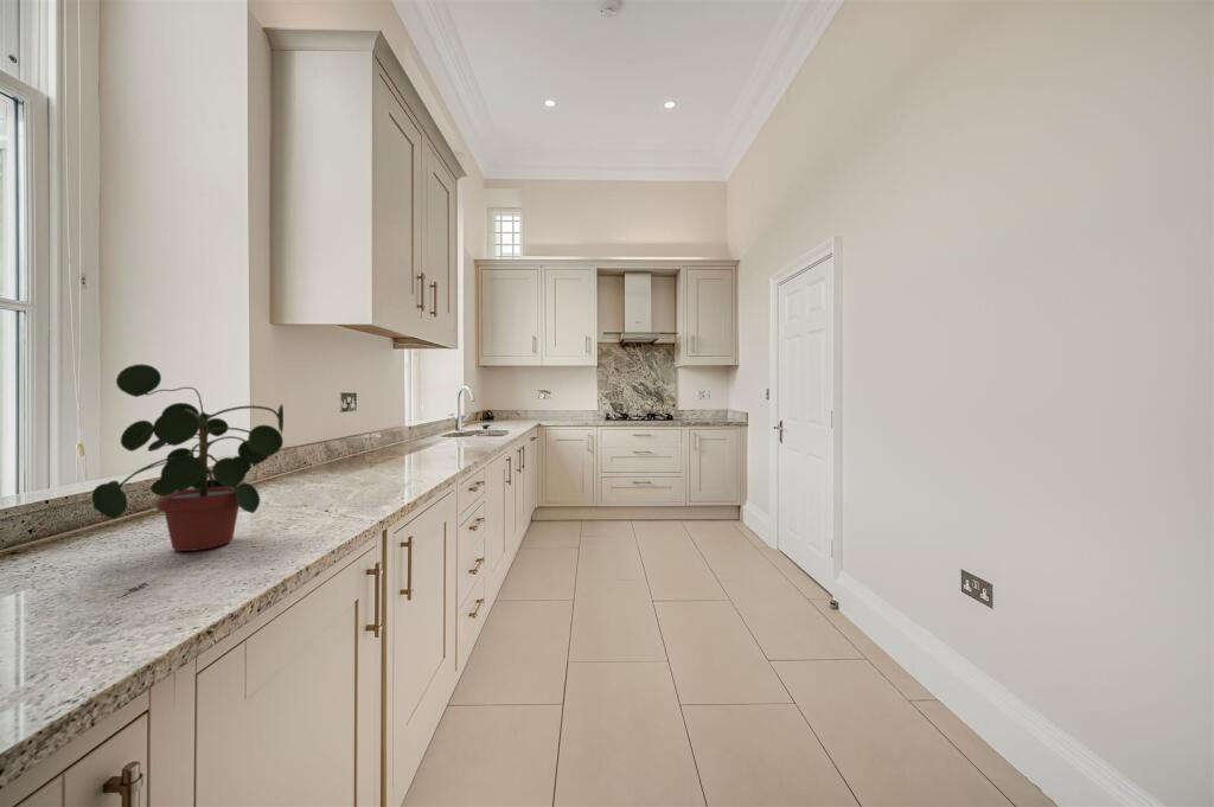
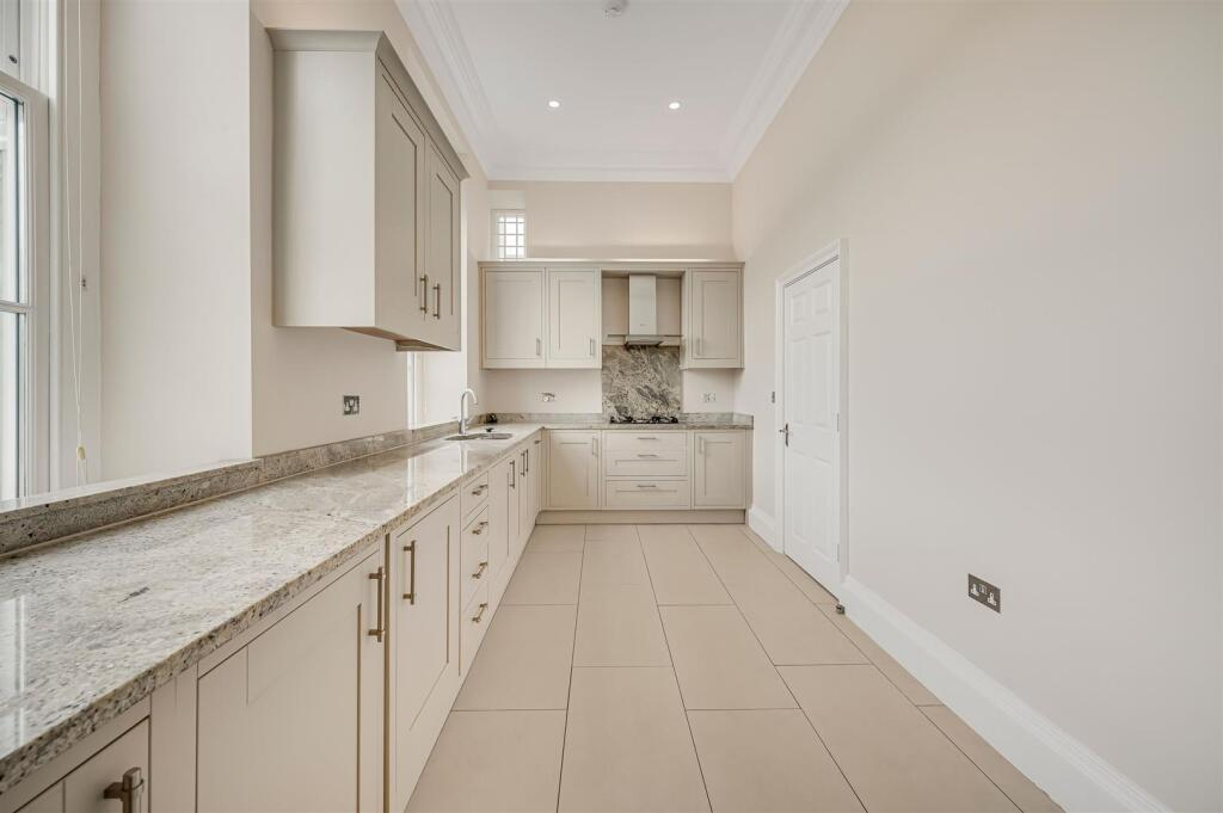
- potted plant [91,363,285,552]
